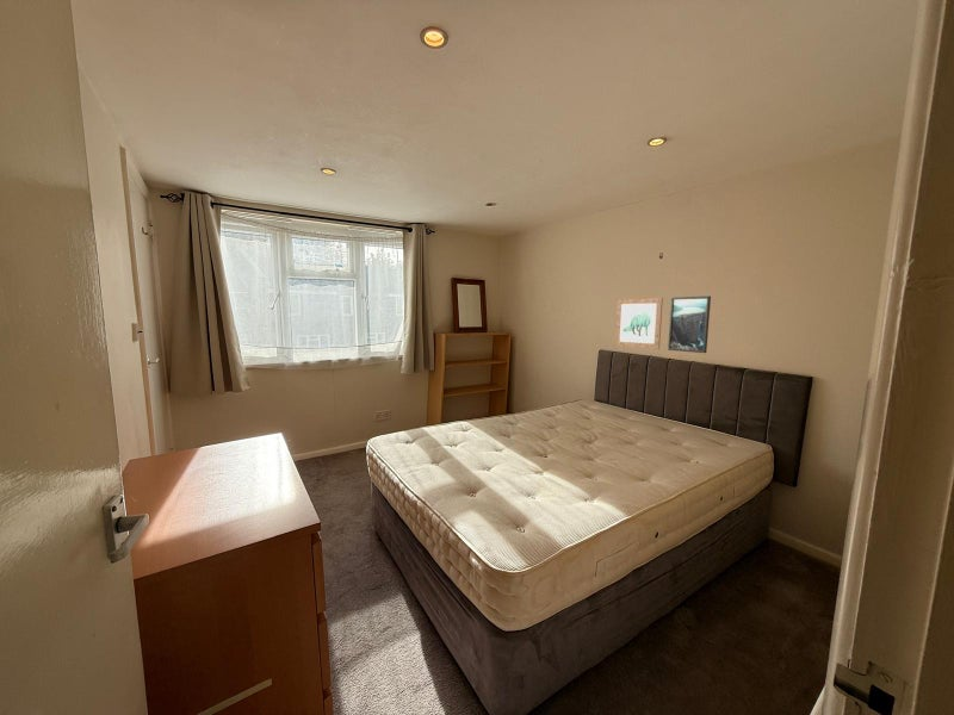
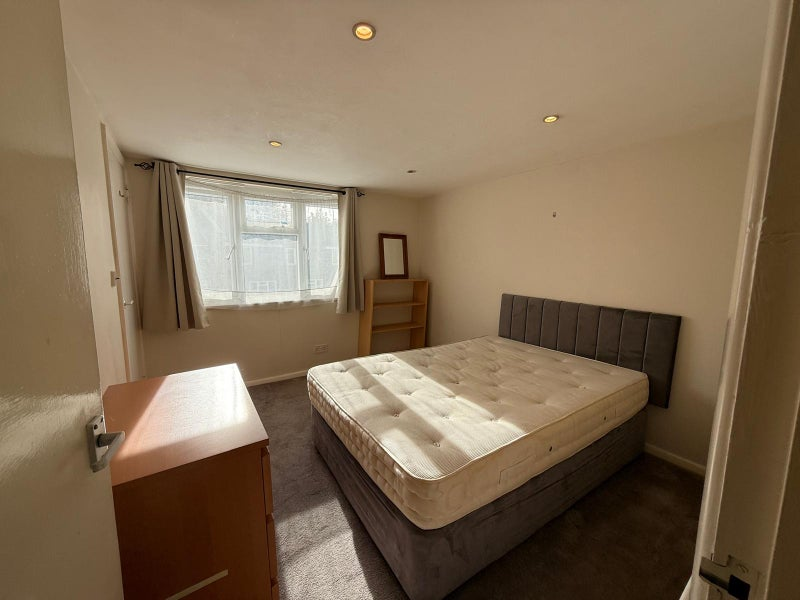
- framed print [667,294,712,354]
- wall art [614,297,663,350]
